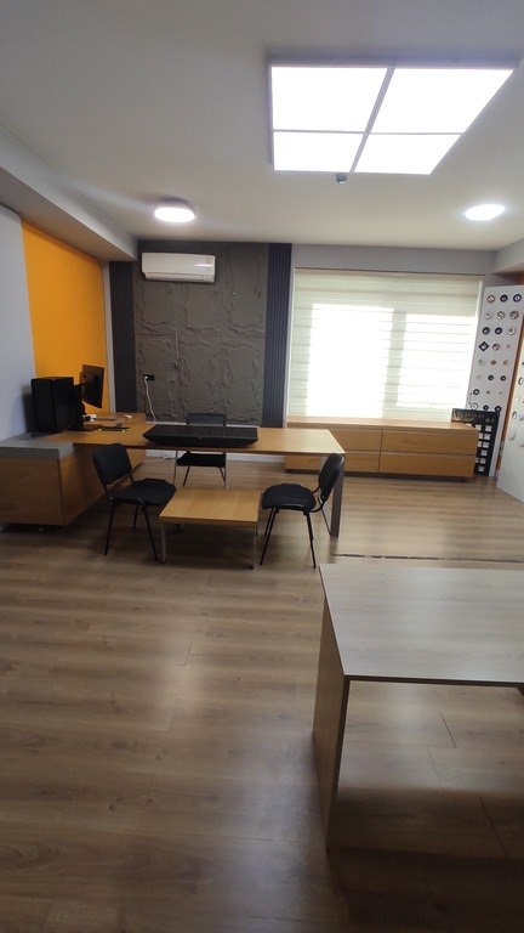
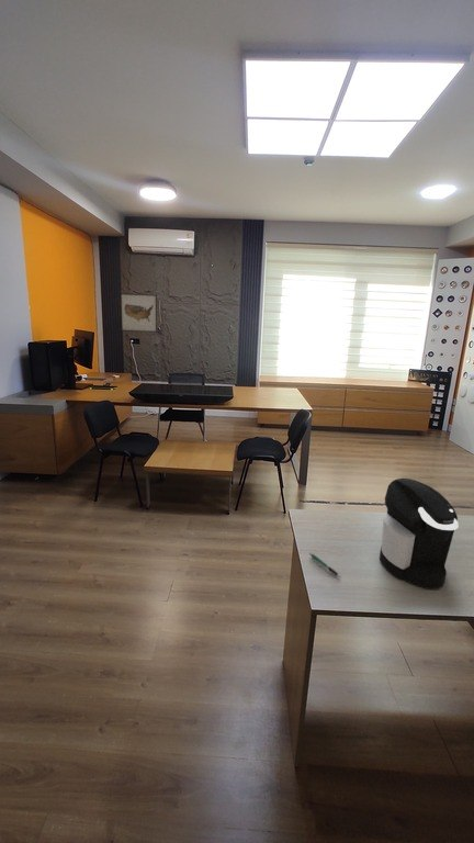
+ pen [308,552,342,578]
+ wall art [120,293,158,334]
+ coffee maker [379,477,460,591]
